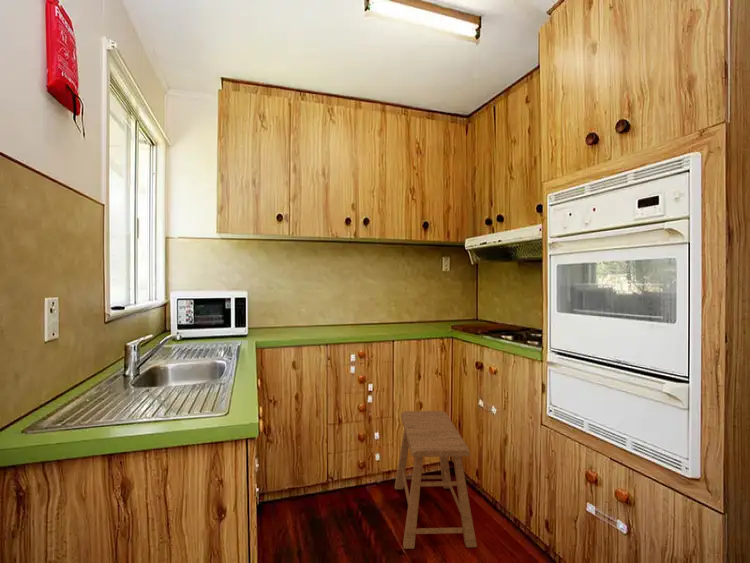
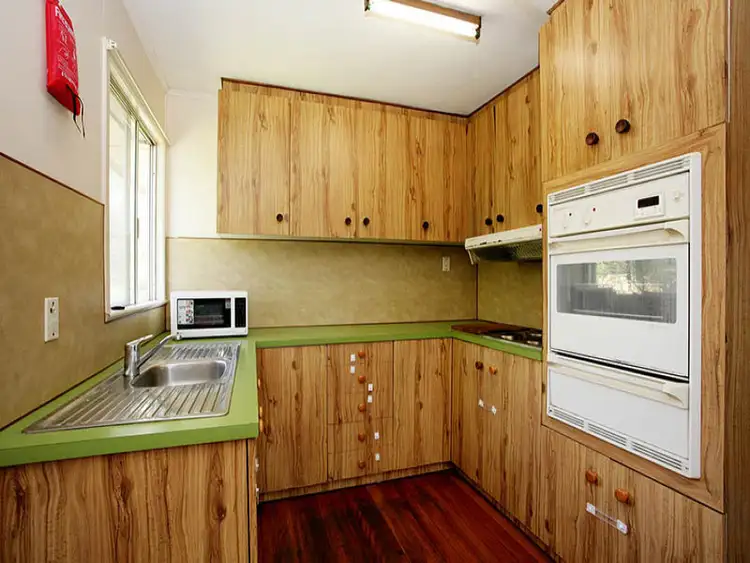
- stool [394,410,478,550]
